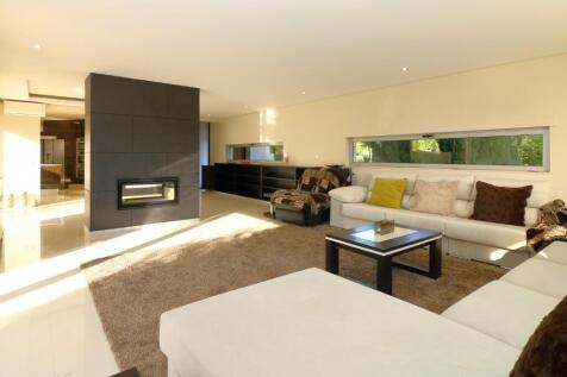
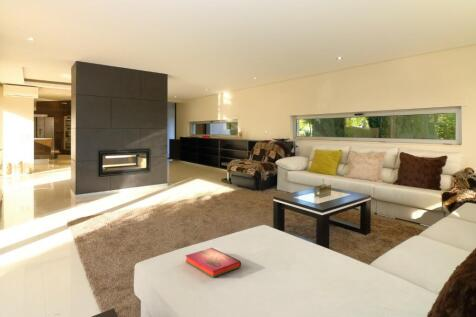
+ hardback book [184,247,242,278]
